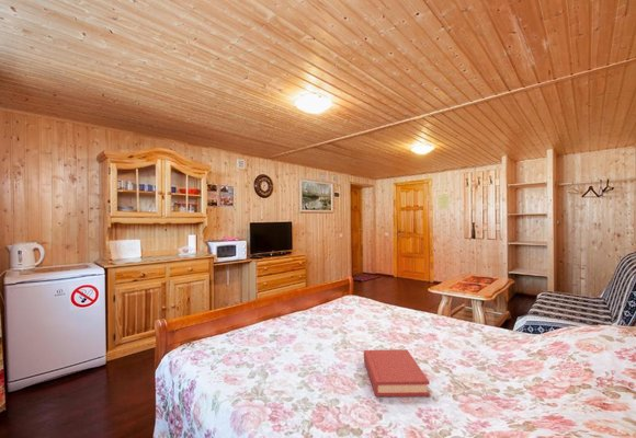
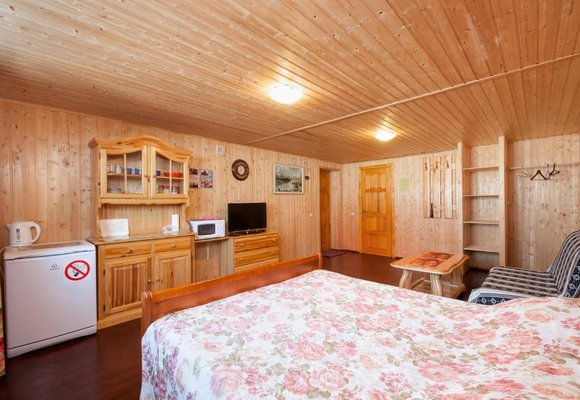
- hardback book [363,348,431,397]
